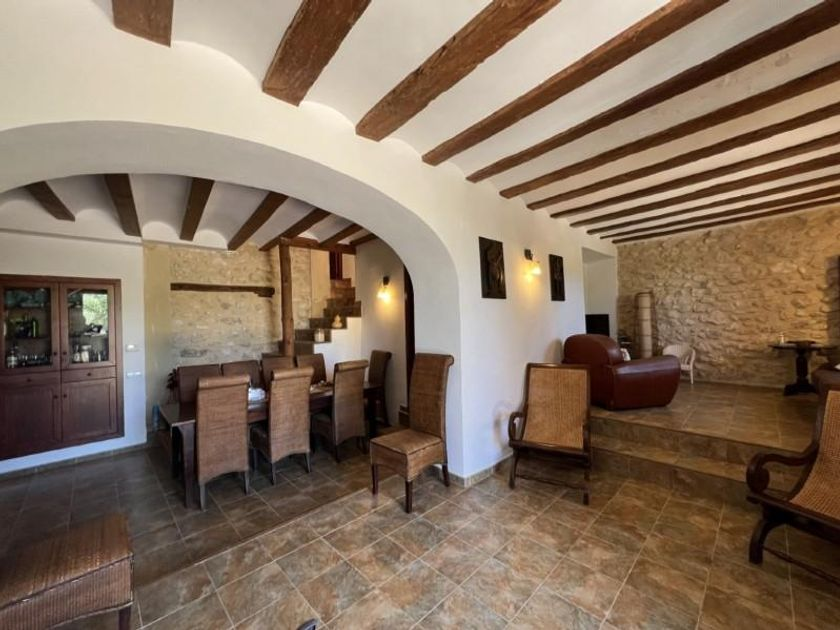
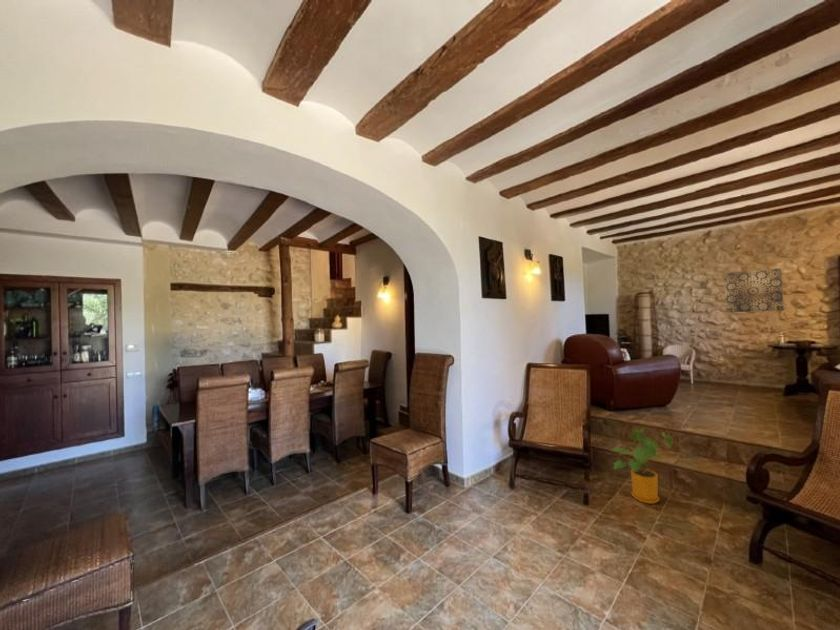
+ house plant [609,428,674,505]
+ wall art [723,267,785,314]
